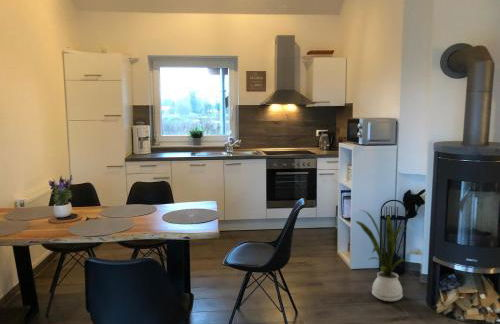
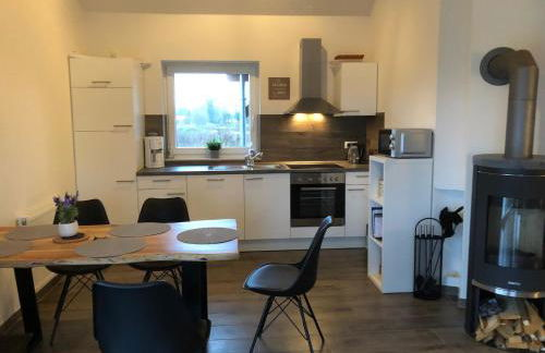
- house plant [355,209,410,302]
